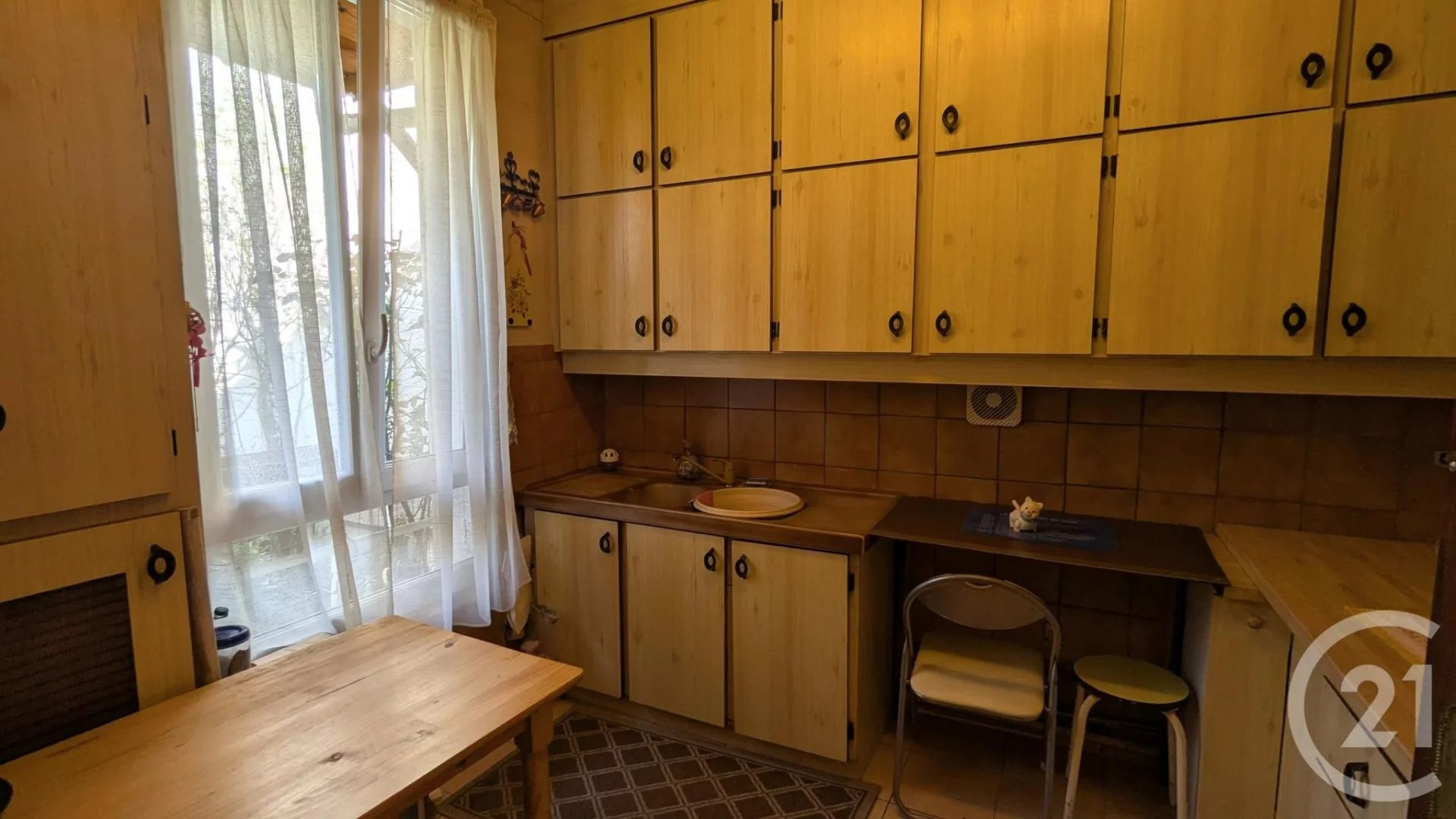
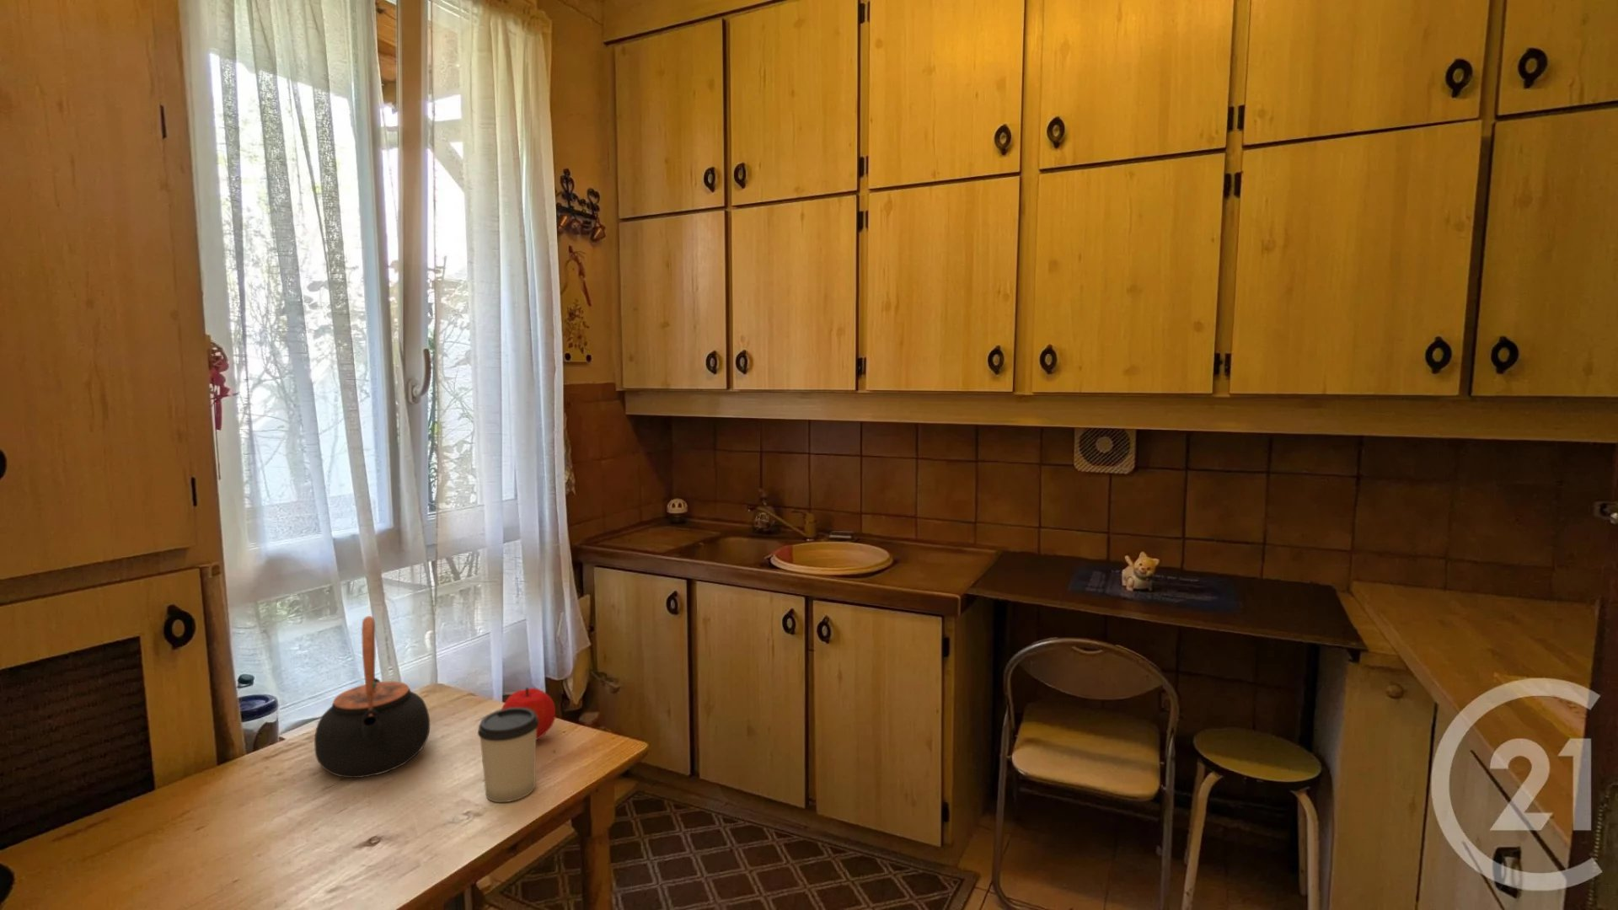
+ fruit [500,687,556,741]
+ cup [477,708,539,803]
+ teapot [313,616,431,779]
